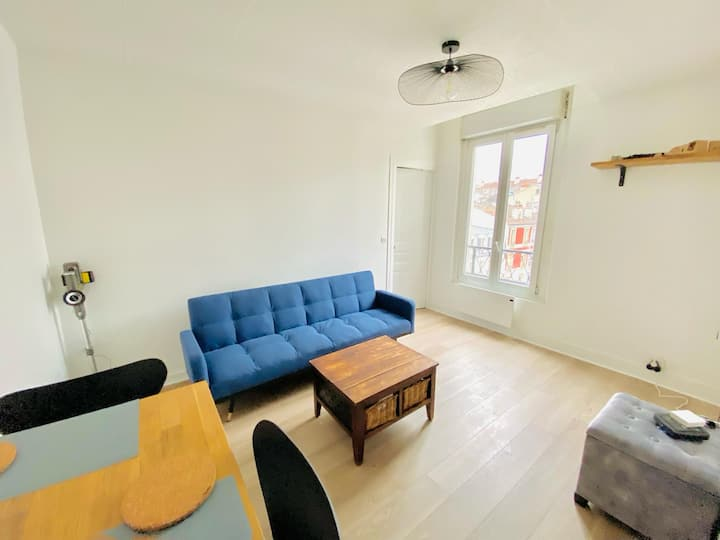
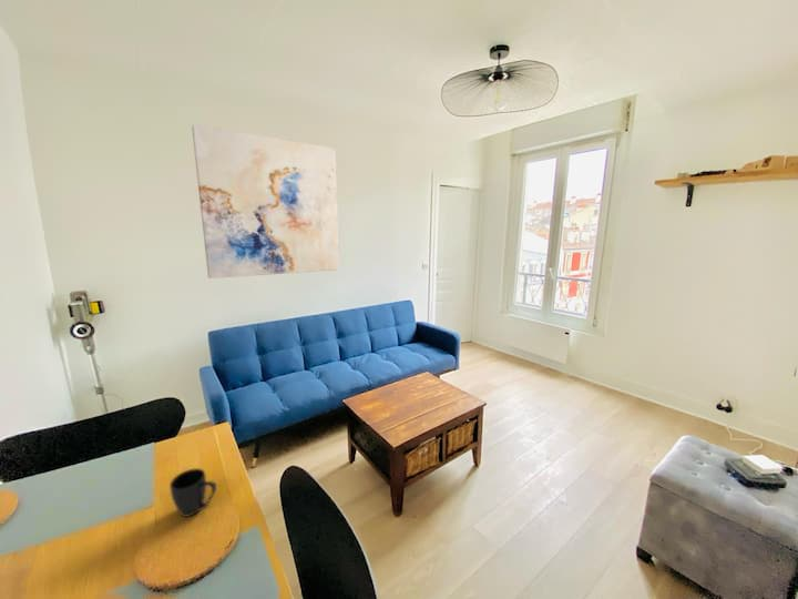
+ wall art [191,123,340,280]
+ mug [168,467,217,518]
